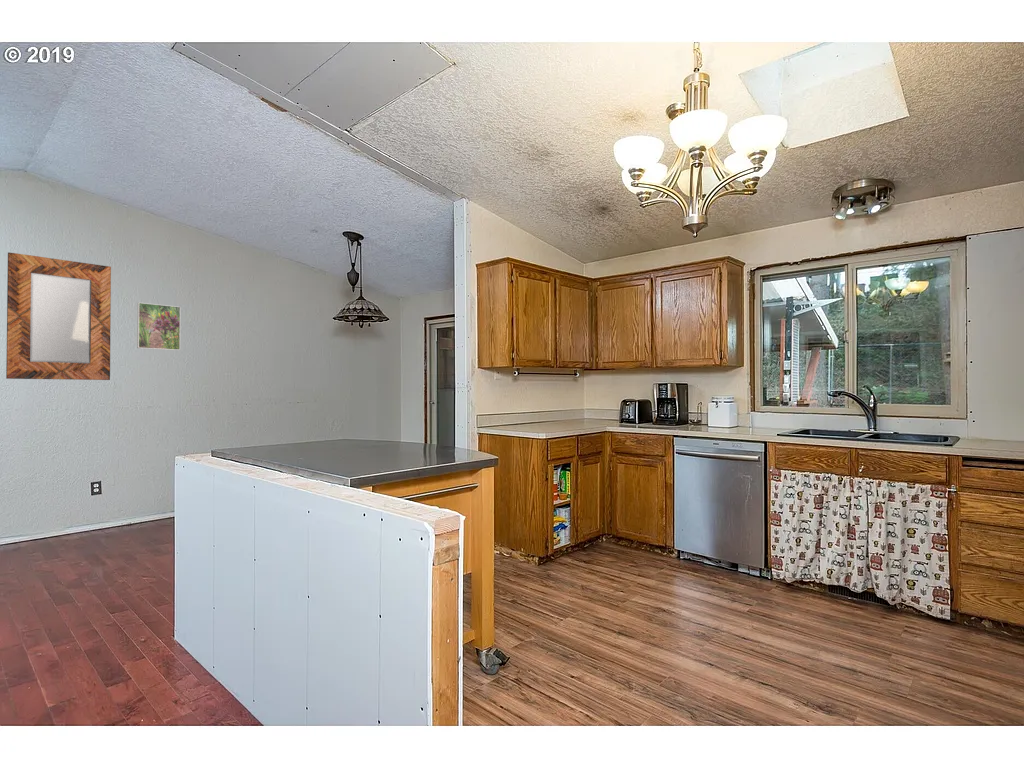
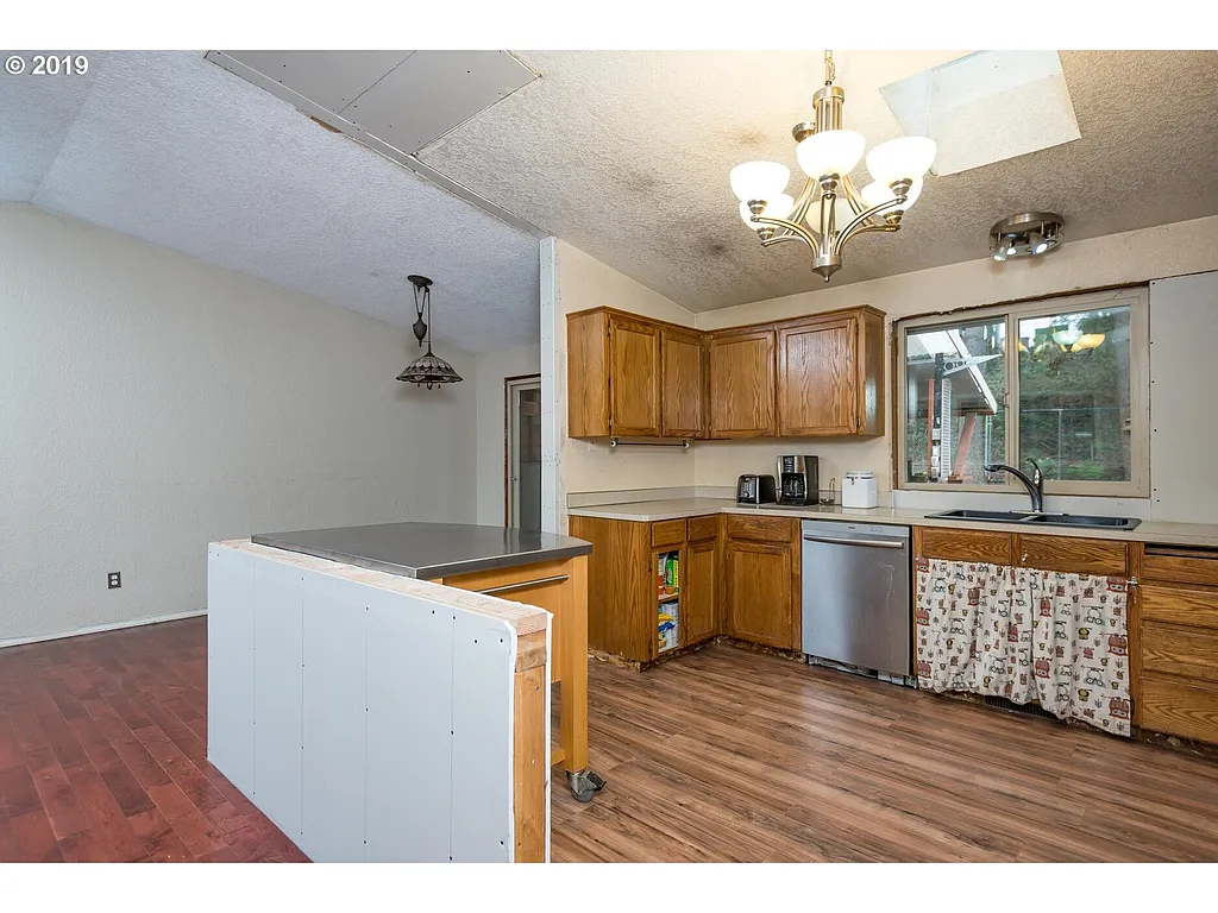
- home mirror [5,251,112,381]
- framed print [136,302,181,351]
